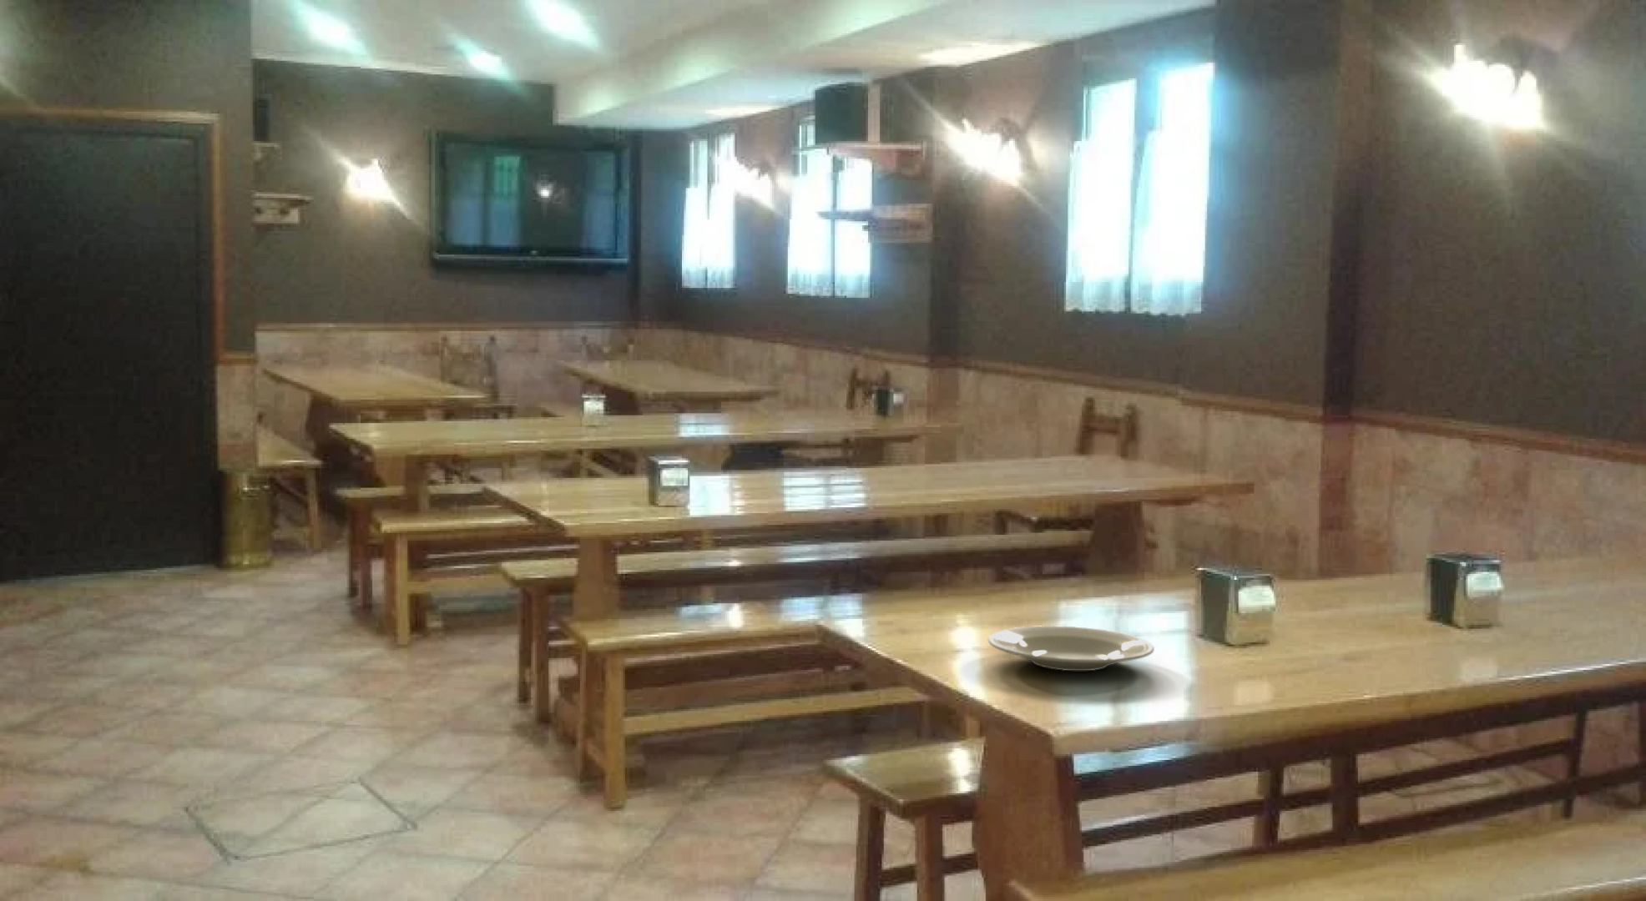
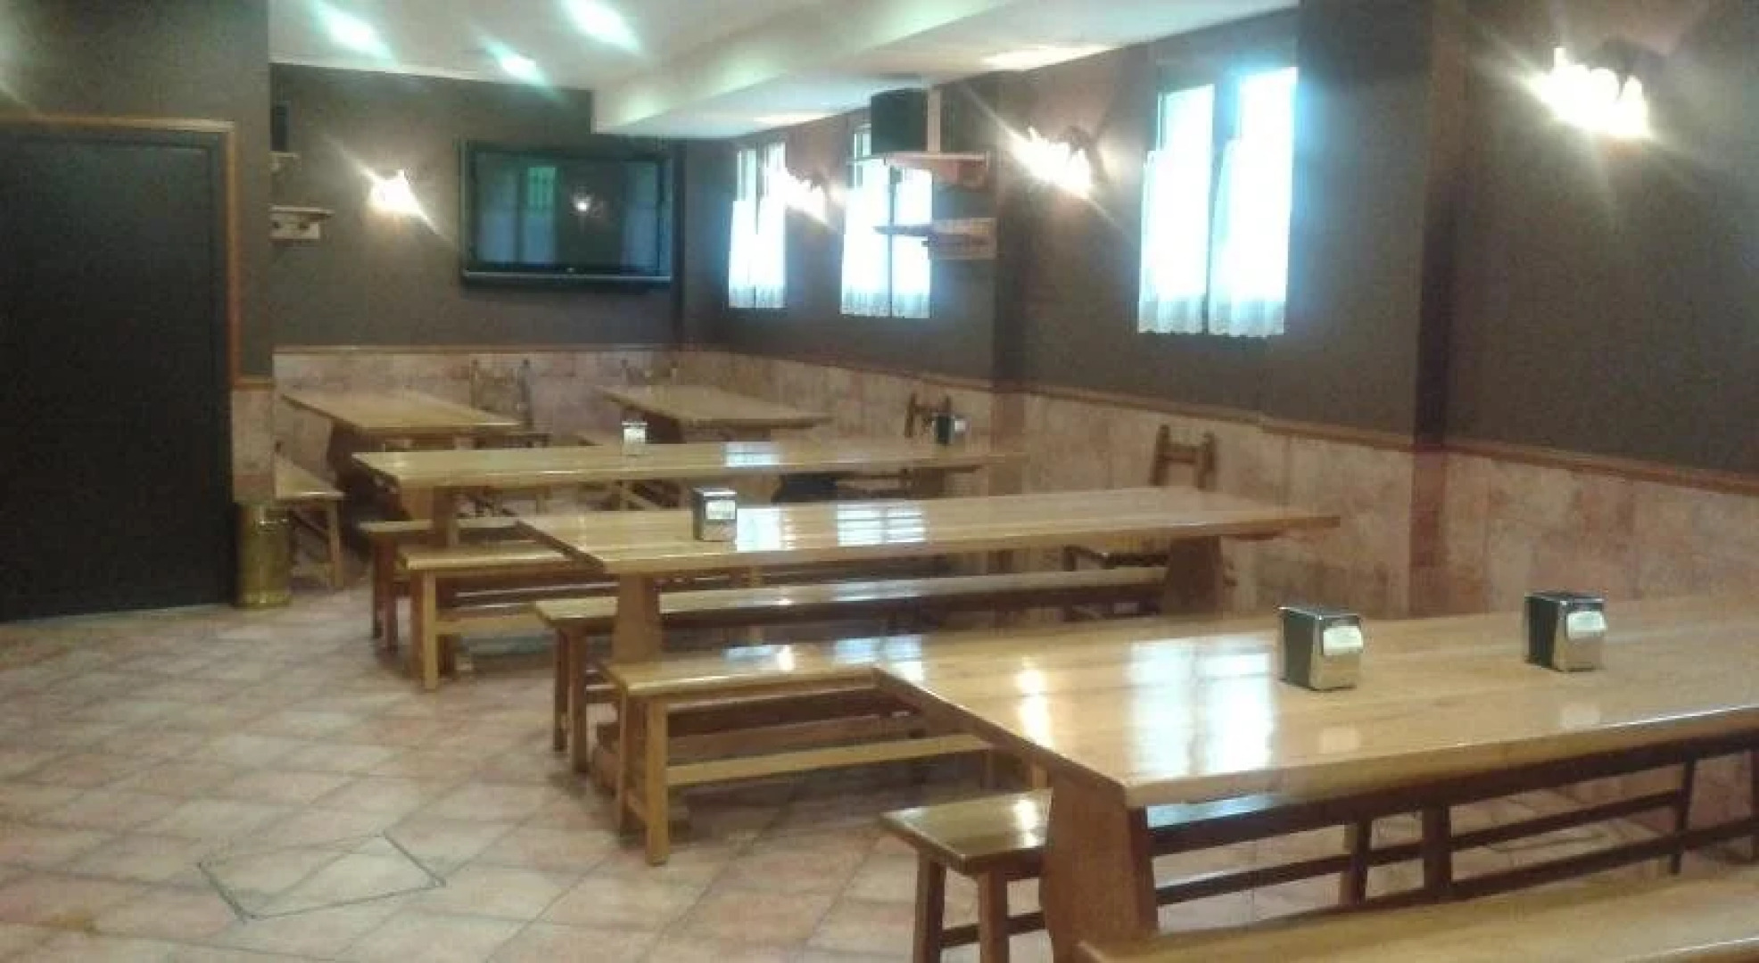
- plate [988,625,1155,671]
